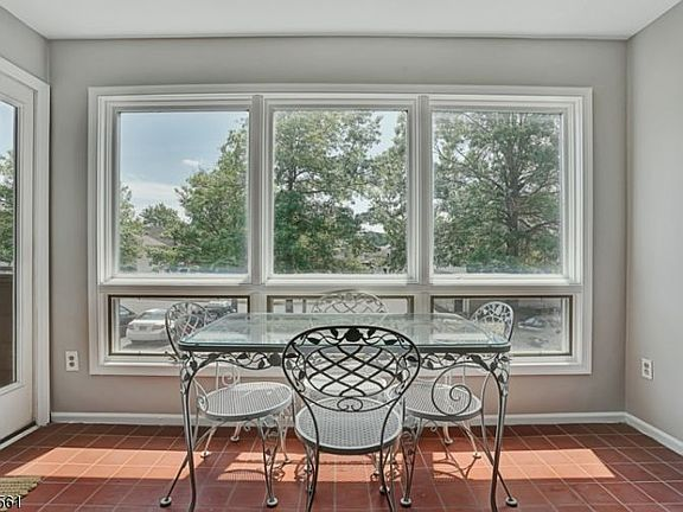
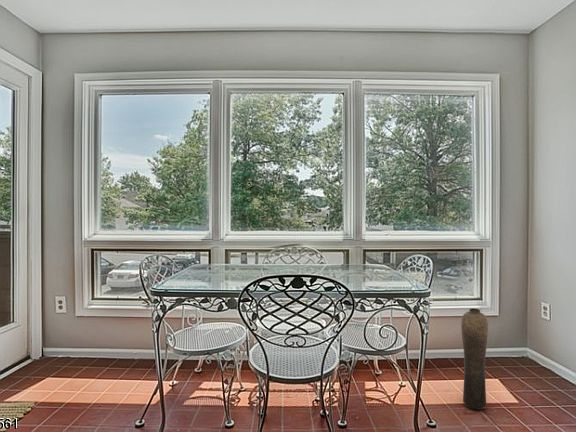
+ vase [460,308,489,411]
